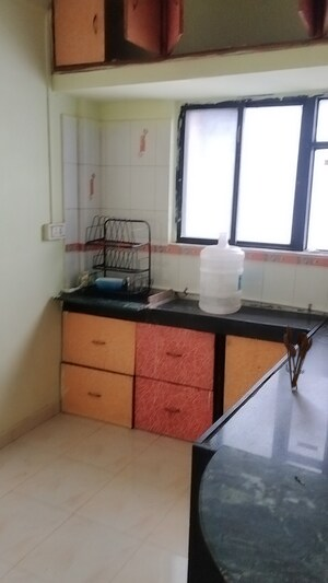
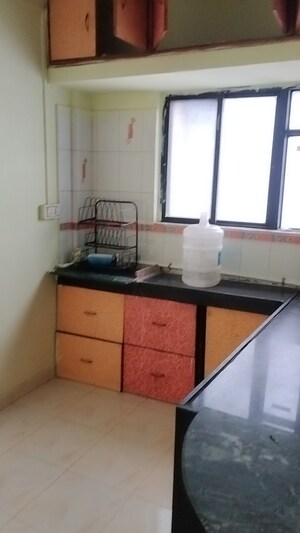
- utensil holder [283,325,314,390]
